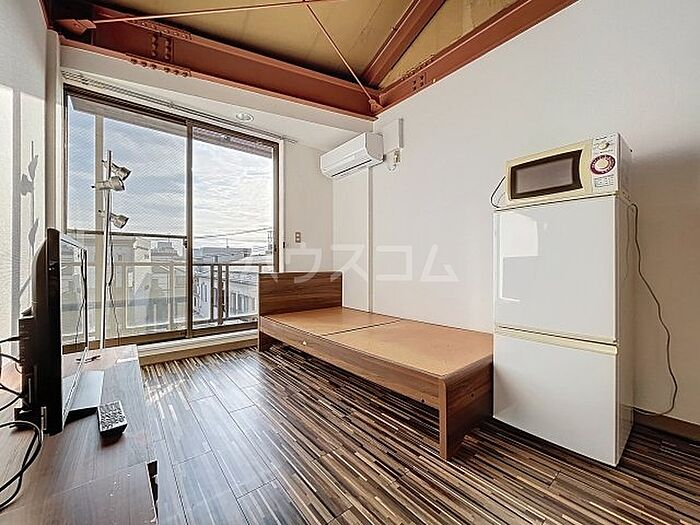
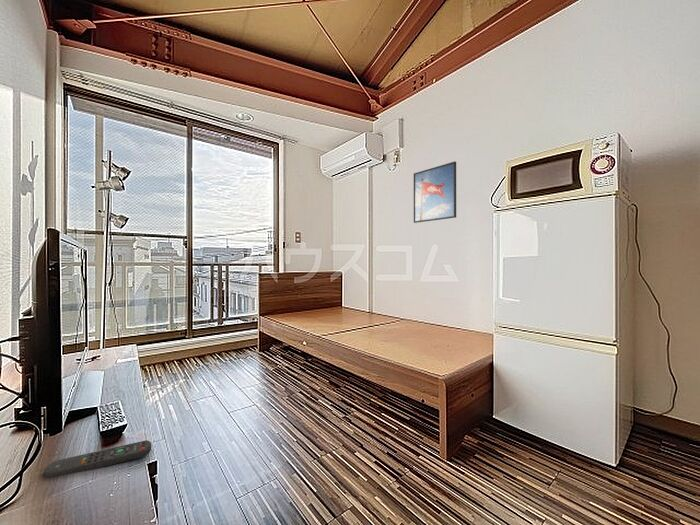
+ remote control [43,439,152,479]
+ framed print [413,160,457,224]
